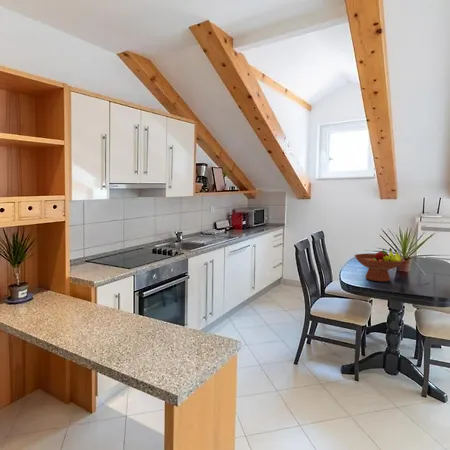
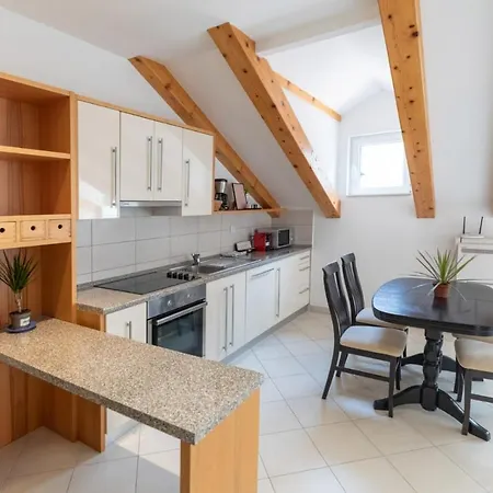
- fruit bowl [354,247,406,282]
